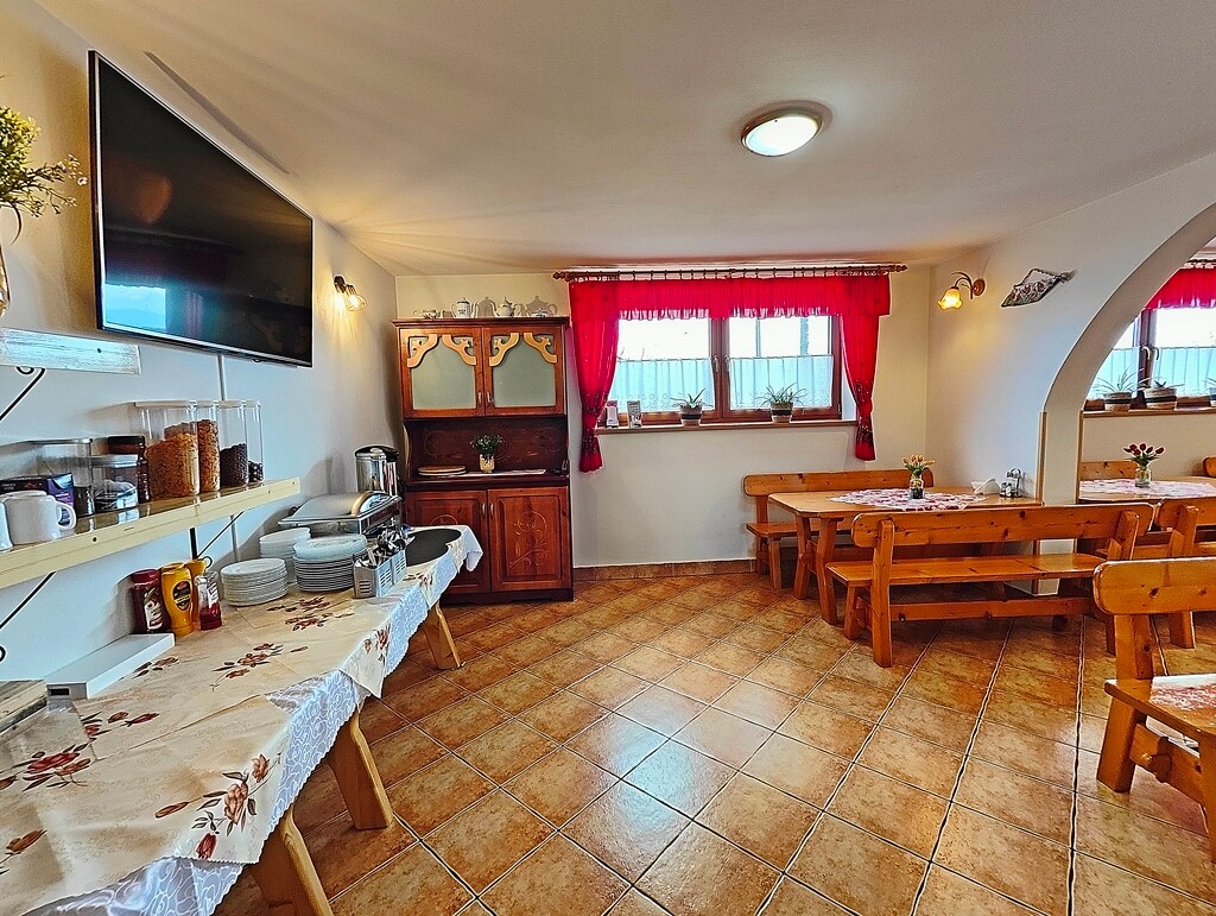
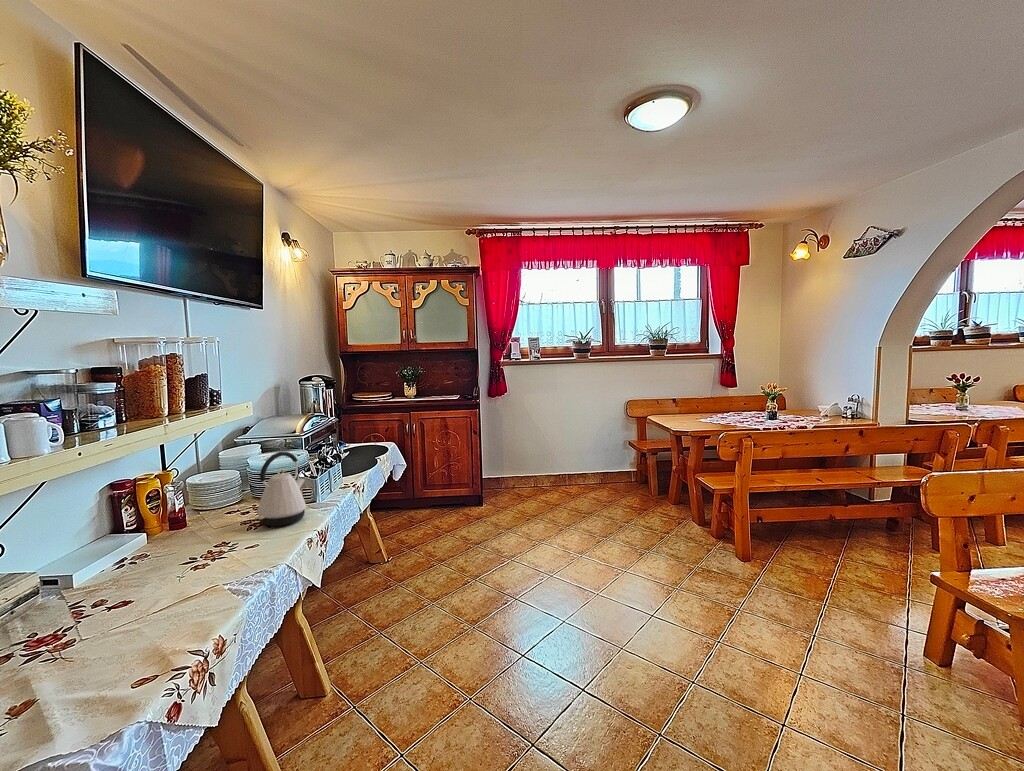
+ kettle [256,451,307,527]
